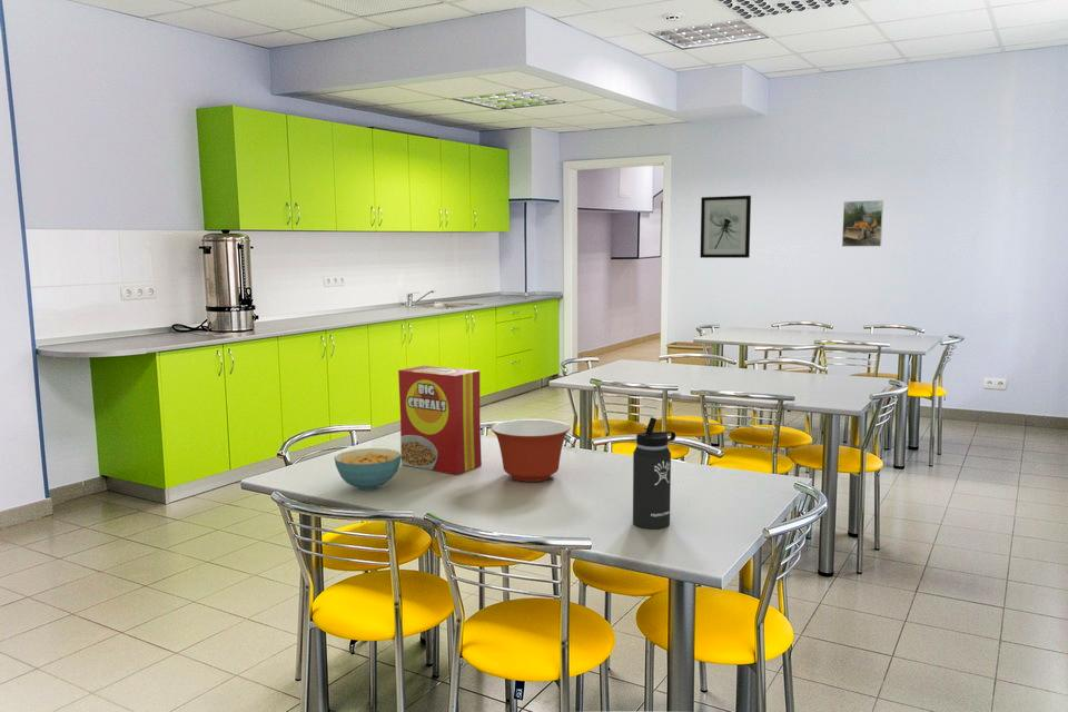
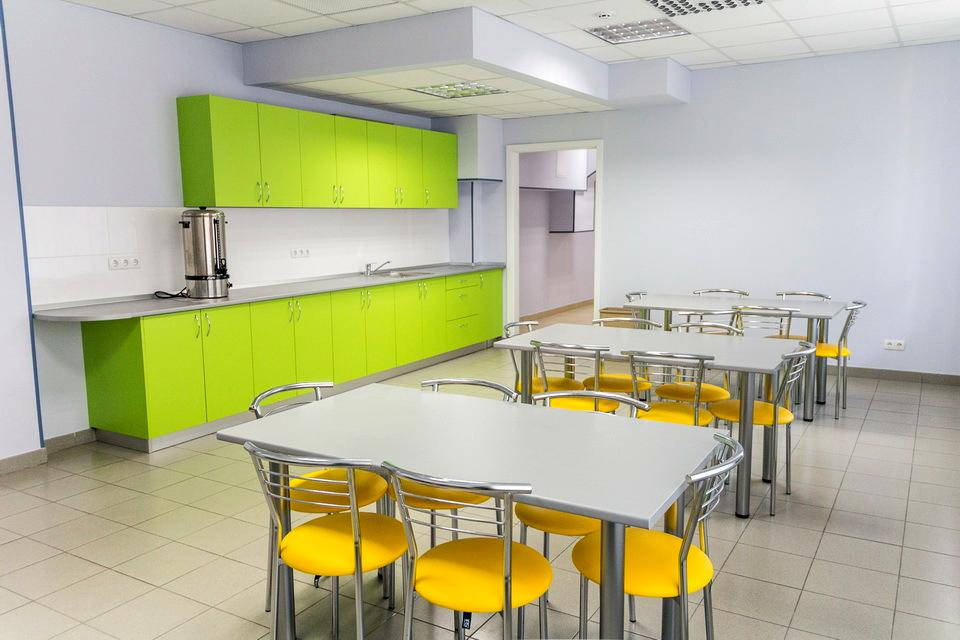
- wall art [699,195,752,259]
- cereal box [397,365,483,476]
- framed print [841,199,884,248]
- mixing bowl [491,418,572,483]
- thermos bottle [632,416,676,530]
- cereal bowl [334,447,402,491]
